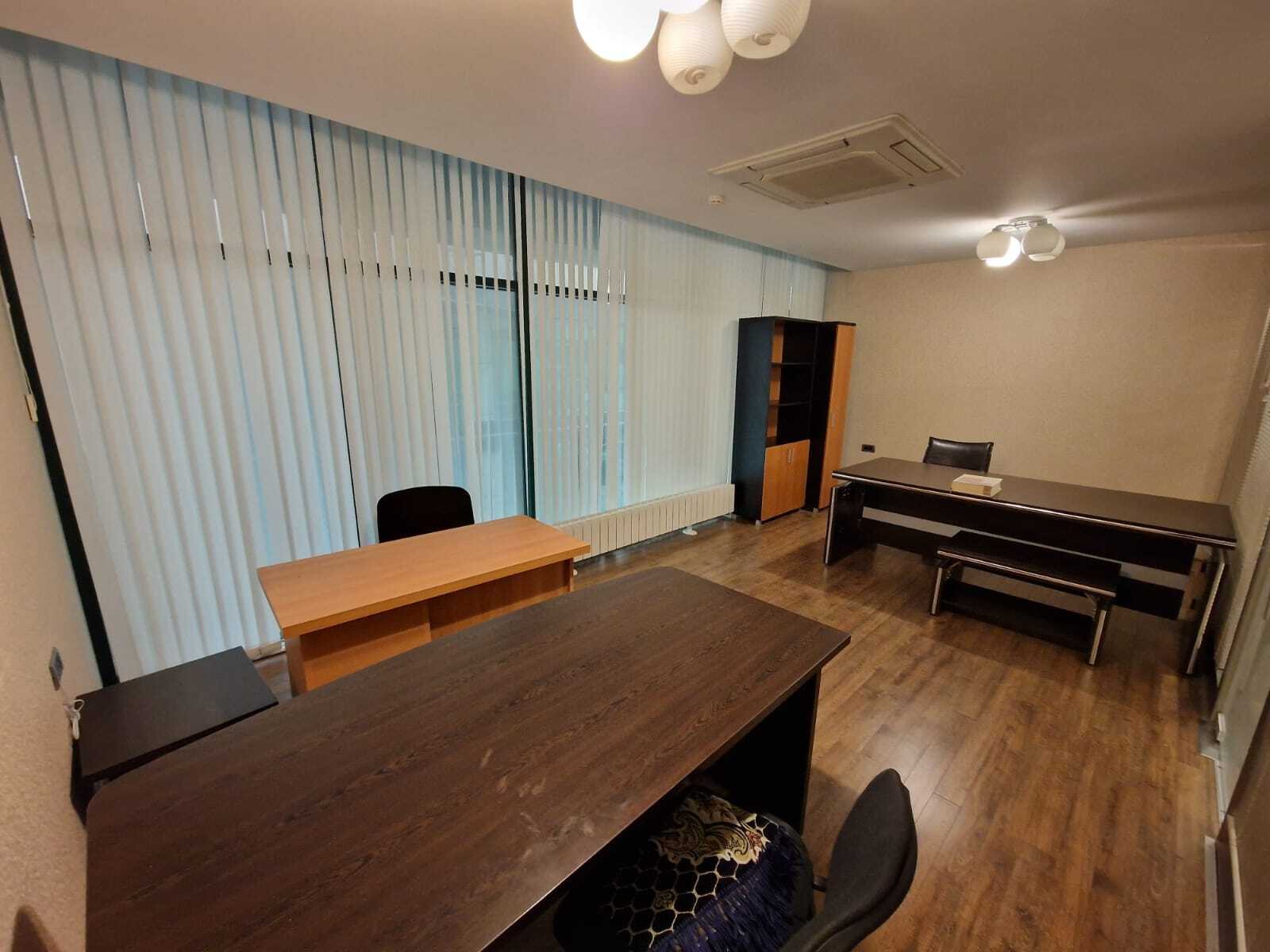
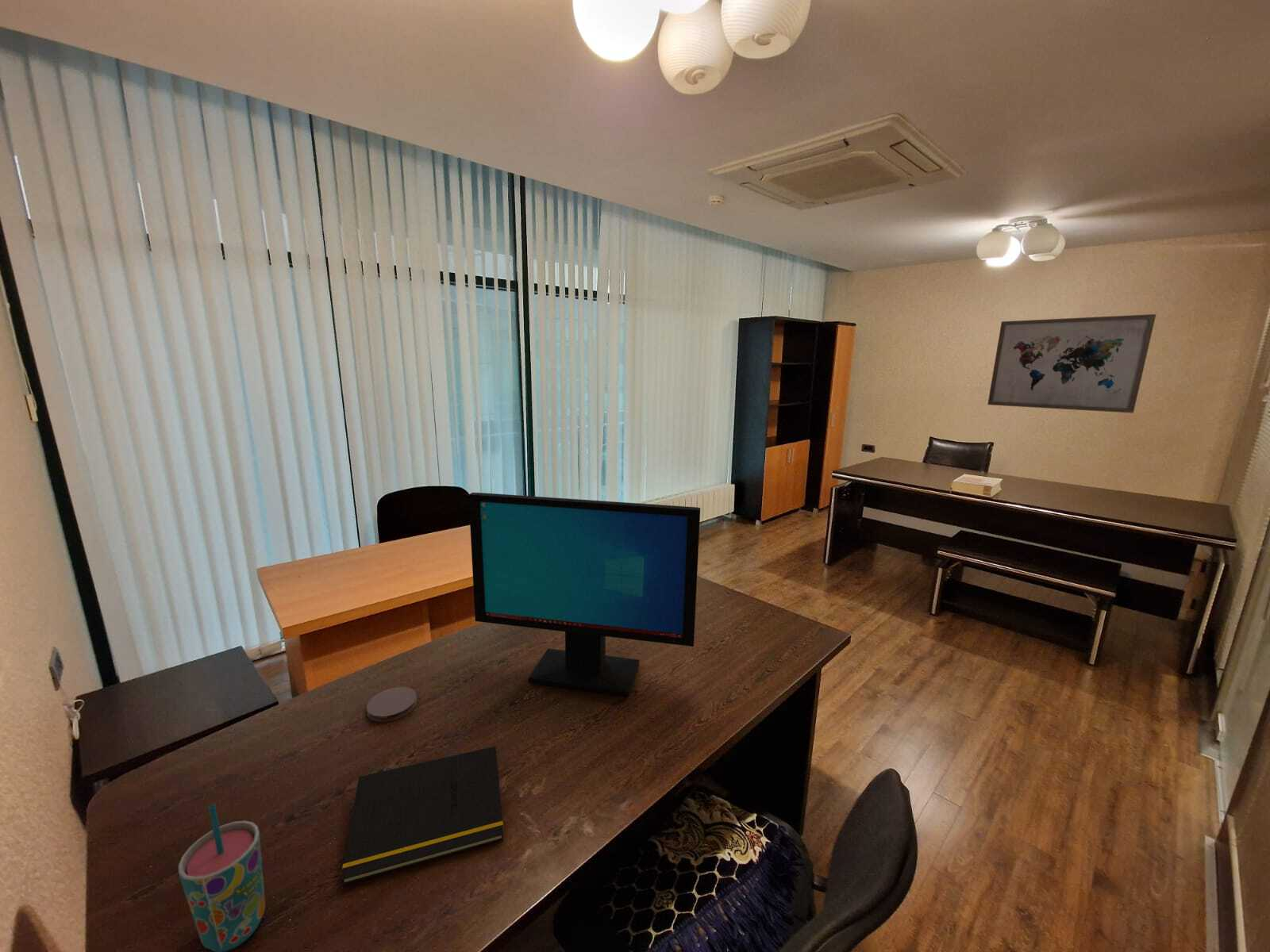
+ computer monitor [468,492,701,697]
+ coaster [366,686,418,723]
+ cup [177,803,266,952]
+ wall art [987,313,1156,414]
+ notepad [341,746,504,886]
